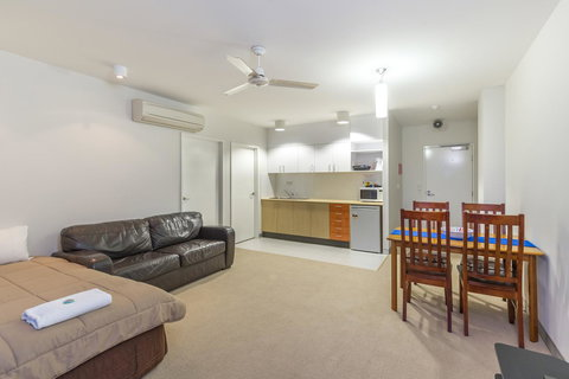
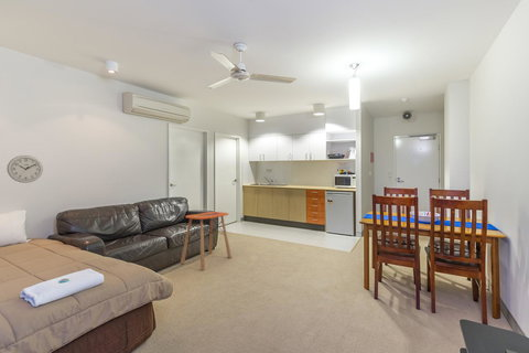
+ side table [180,211,233,270]
+ wall clock [6,154,44,184]
